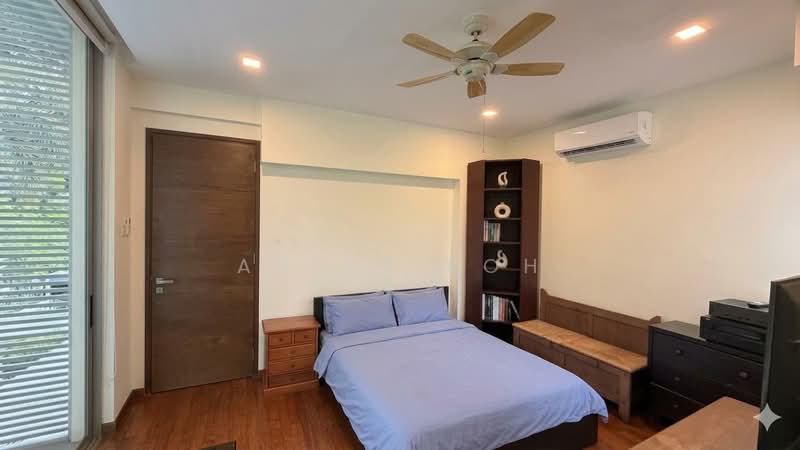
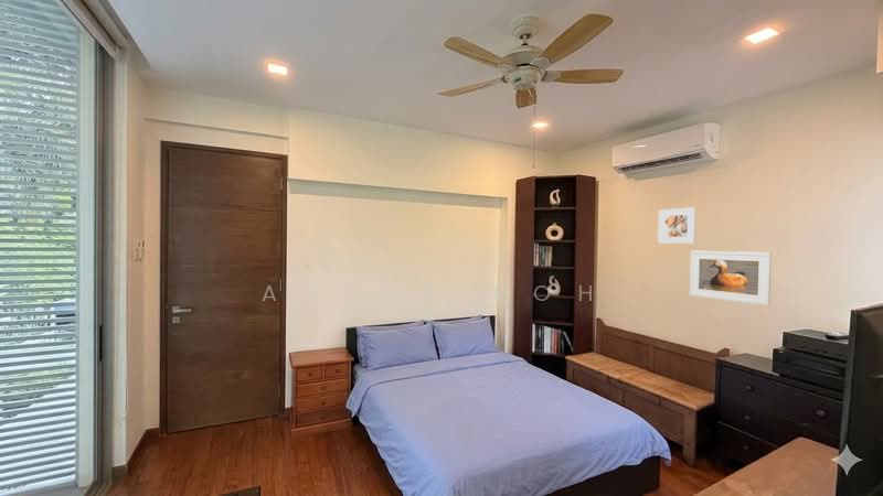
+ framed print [689,249,773,306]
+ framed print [657,206,696,245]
